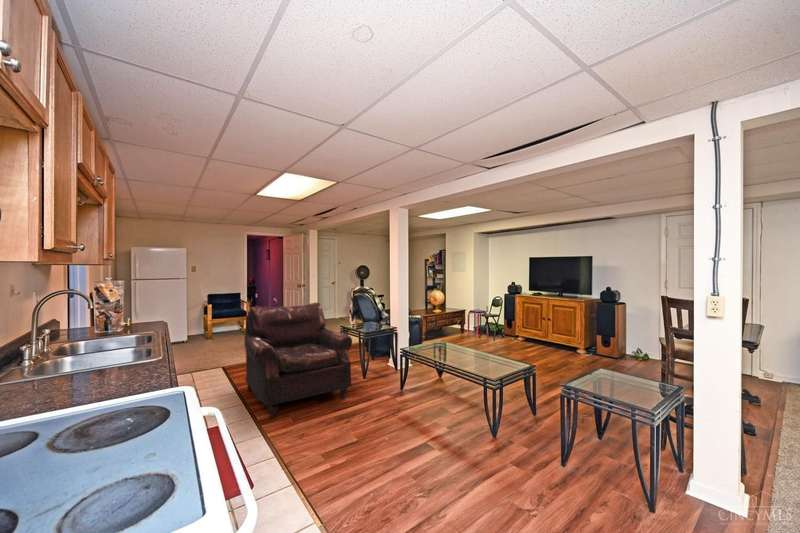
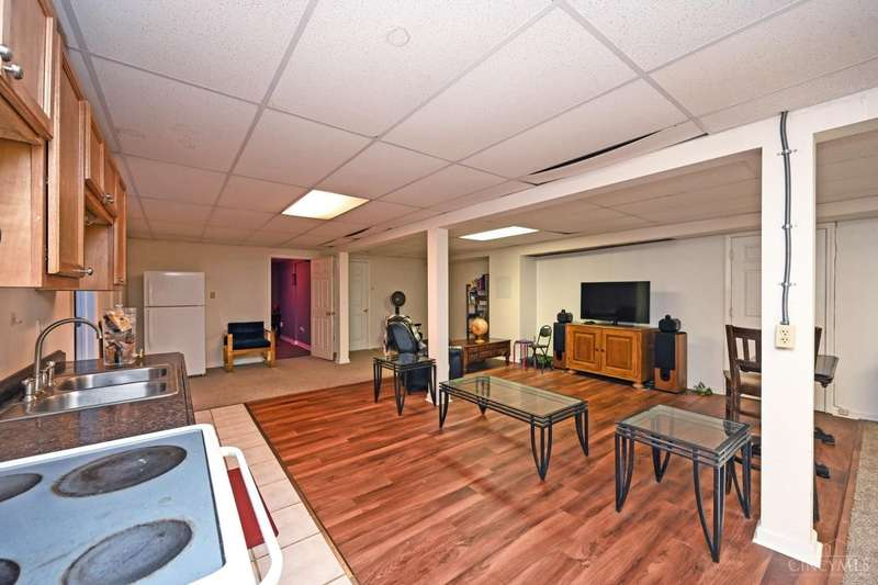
- leather [243,302,353,419]
